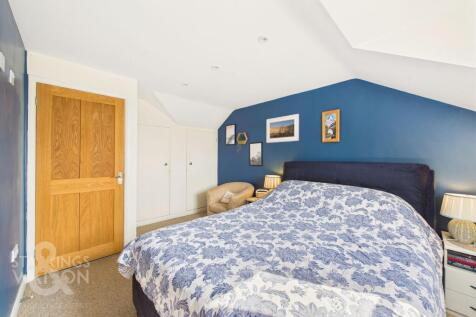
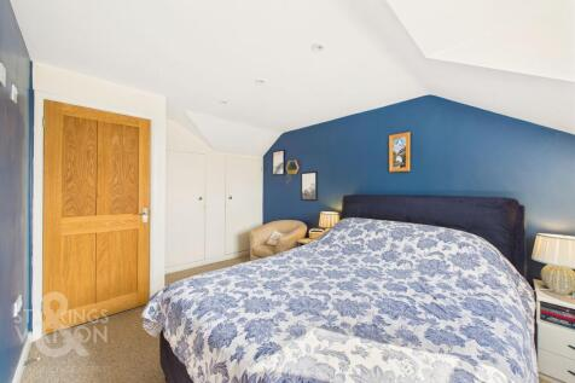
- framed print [265,113,300,144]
